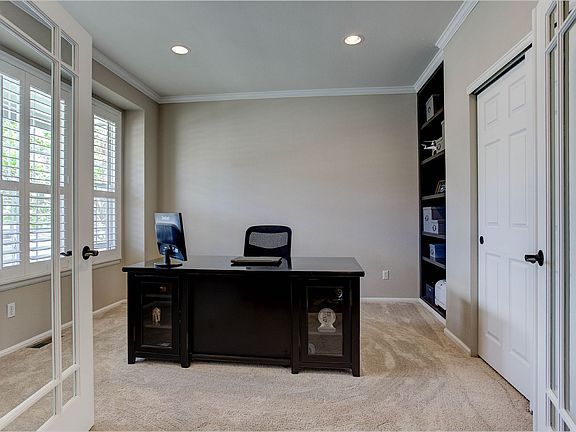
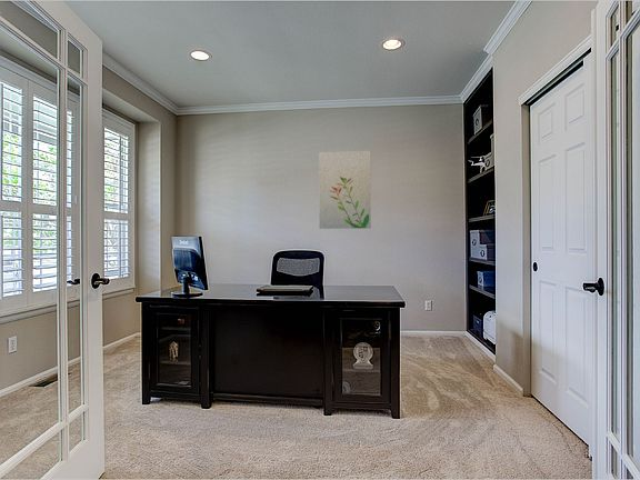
+ wall art [318,150,372,230]
